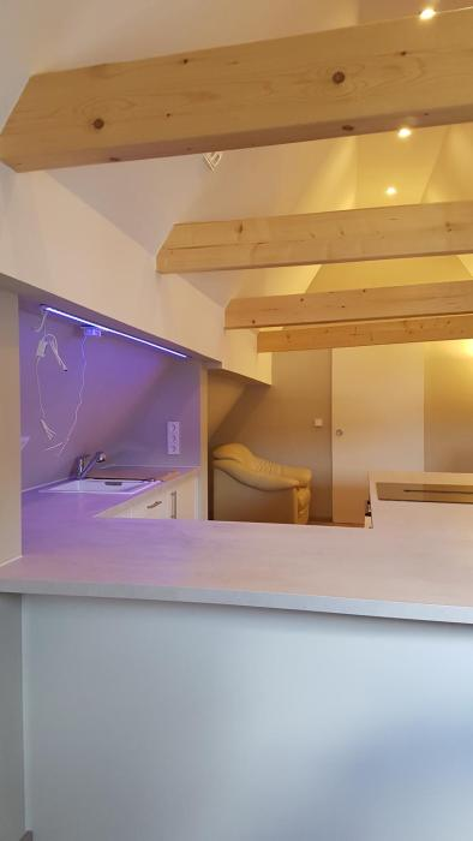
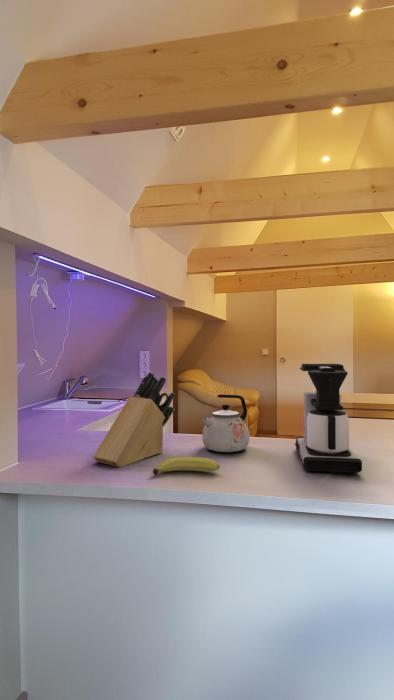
+ knife block [92,371,176,468]
+ fruit [152,456,220,476]
+ coffee maker [294,363,363,476]
+ kettle [201,394,250,453]
